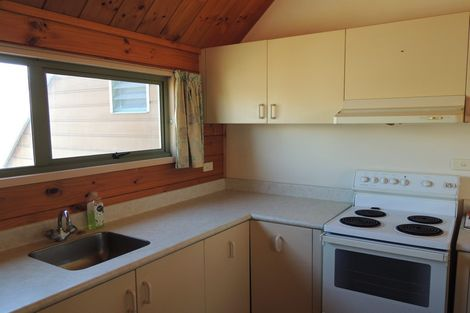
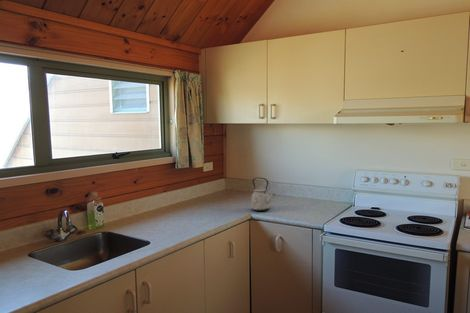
+ kettle [250,177,275,212]
